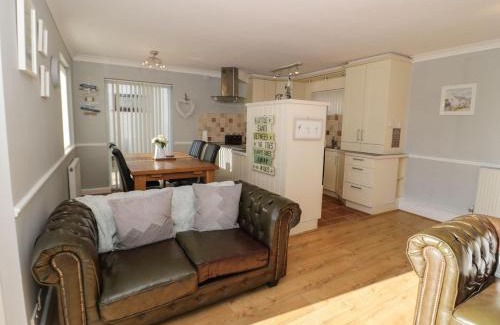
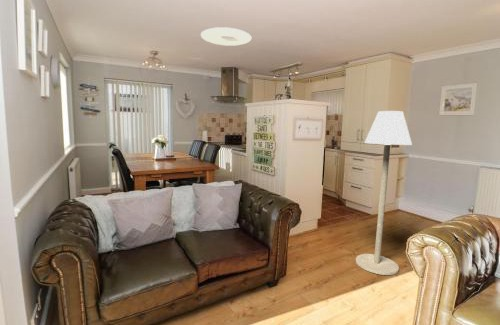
+ ceiling light [200,26,252,47]
+ floor lamp [355,110,413,276]
